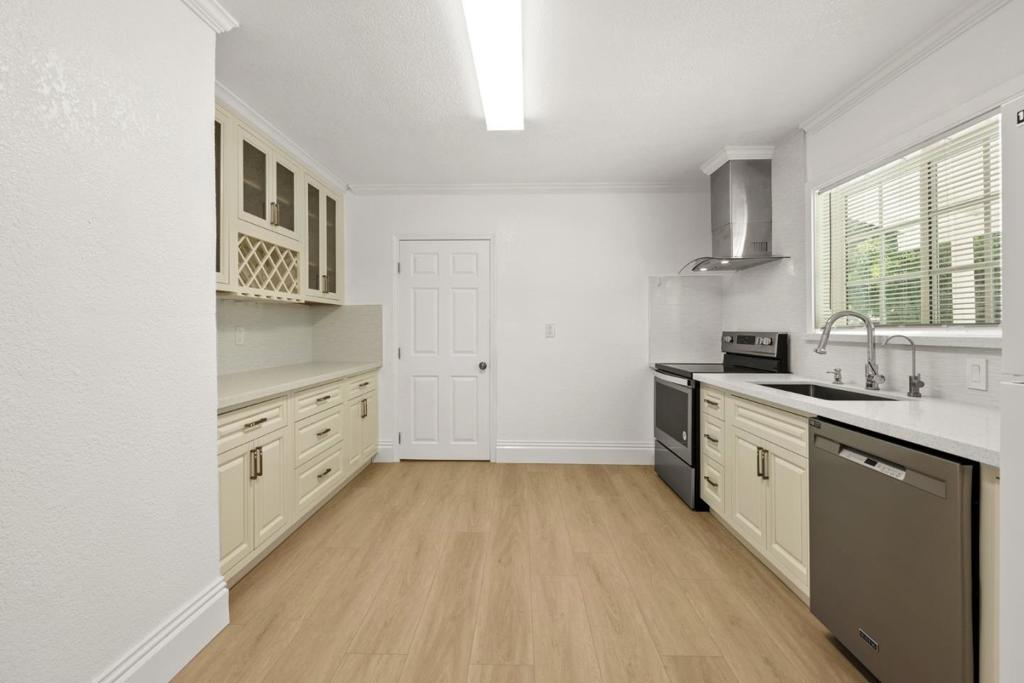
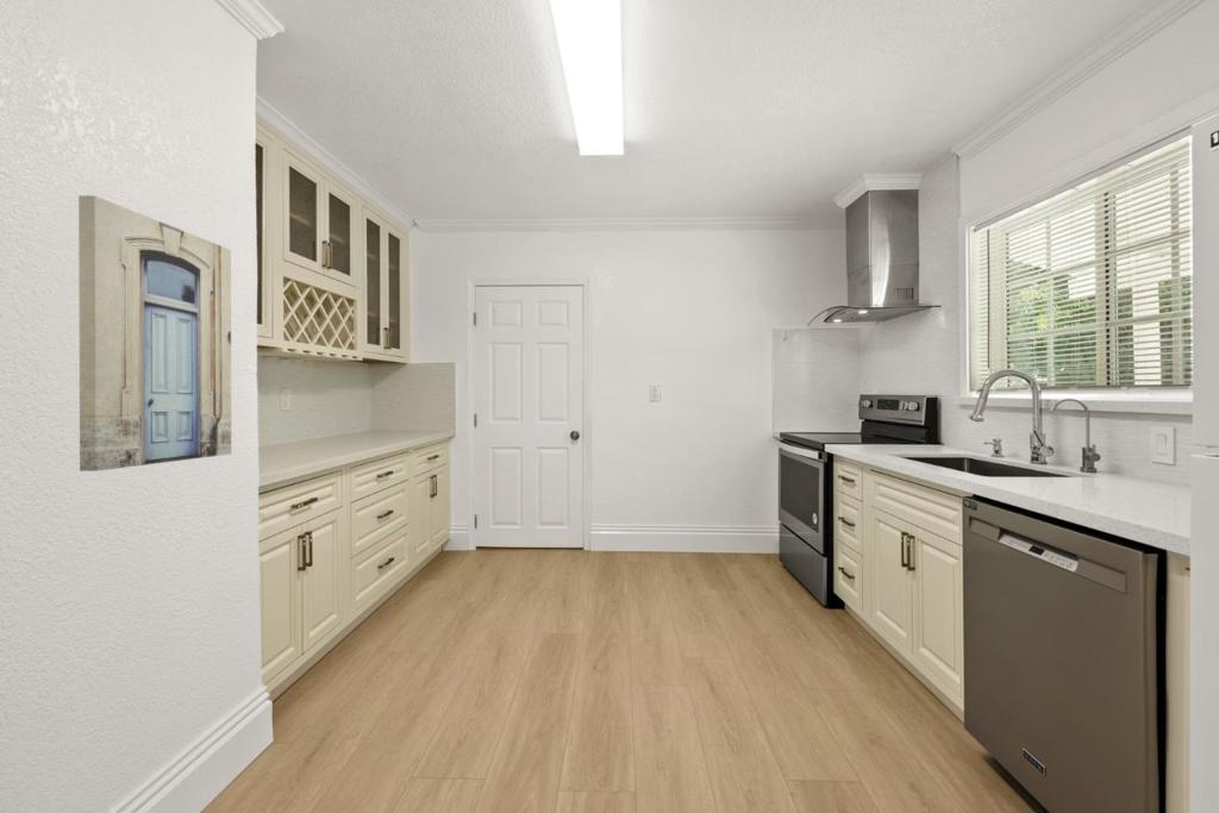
+ wall art [77,194,232,473]
